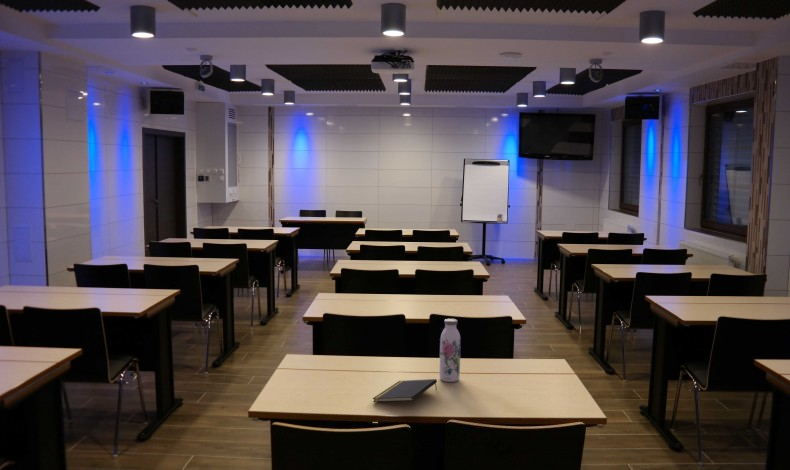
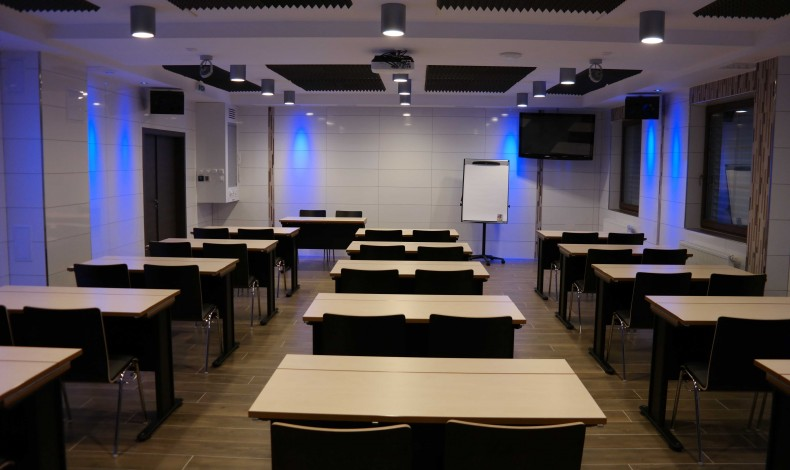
- water bottle [439,318,461,383]
- notepad [371,378,438,403]
